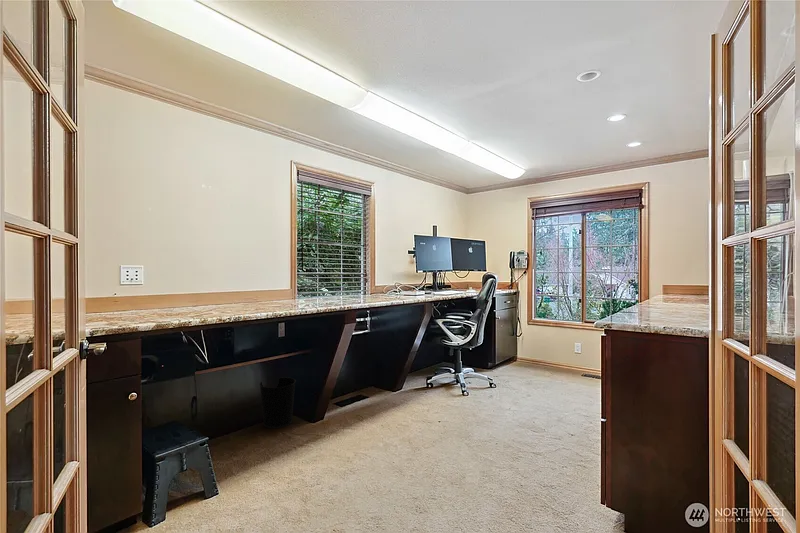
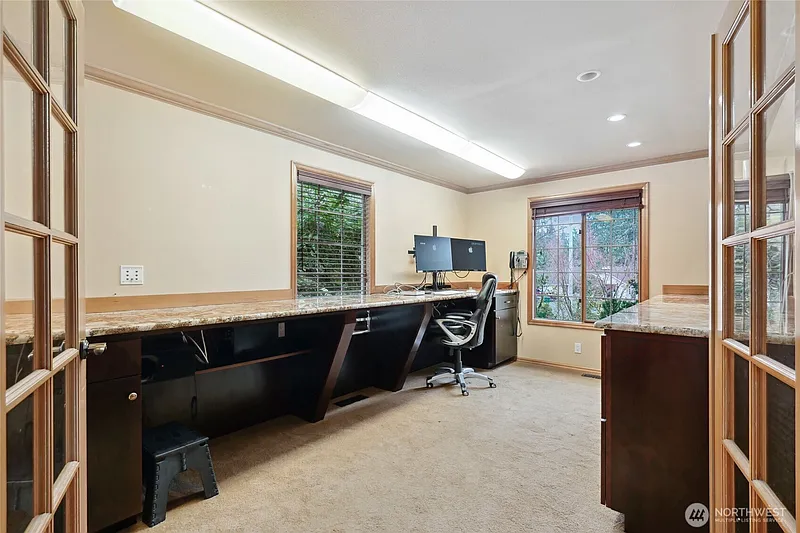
- wastebasket [258,376,297,429]
